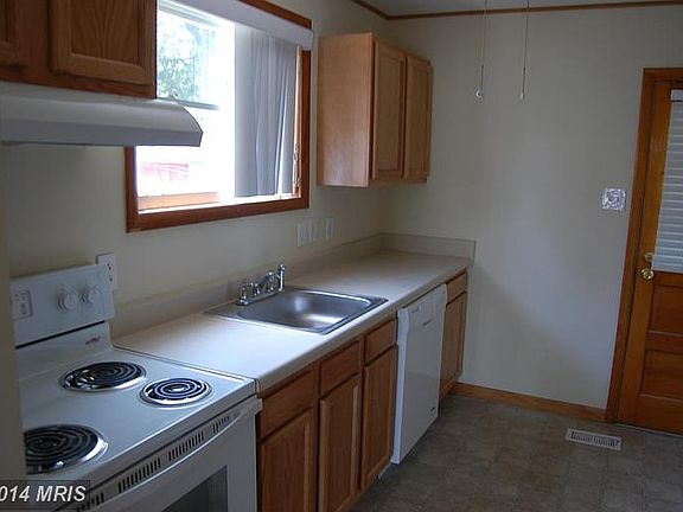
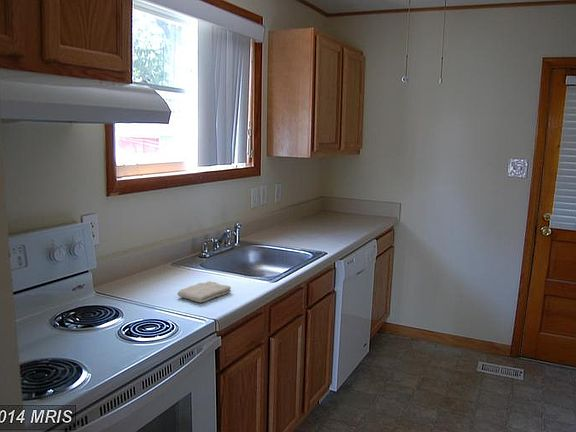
+ washcloth [177,280,232,304]
